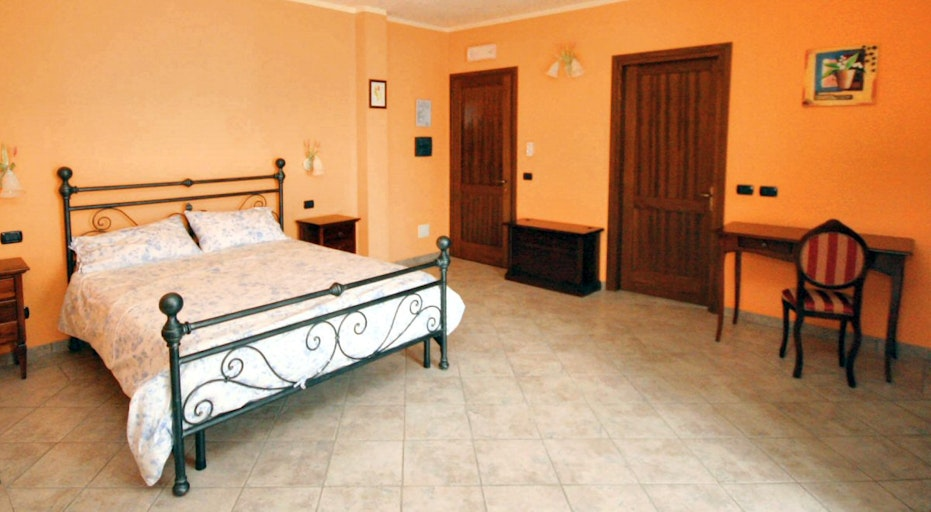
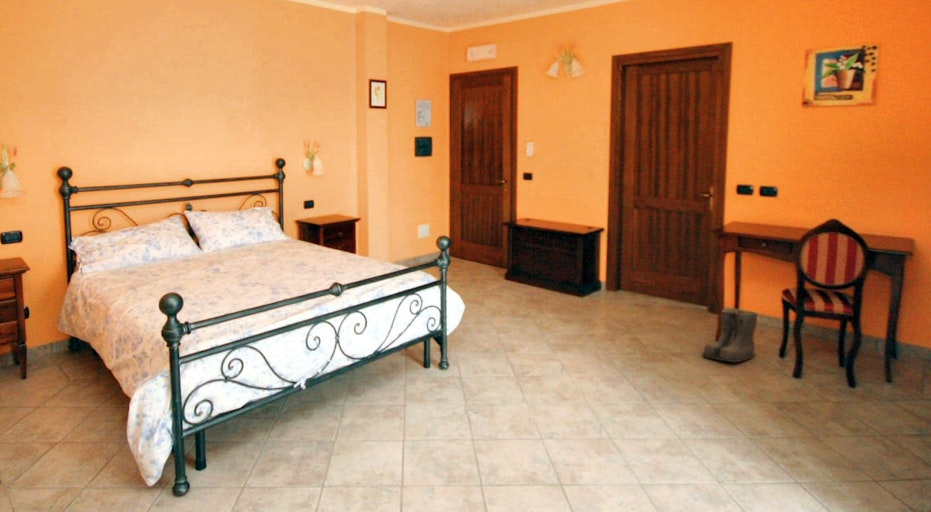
+ boots [701,308,759,363]
